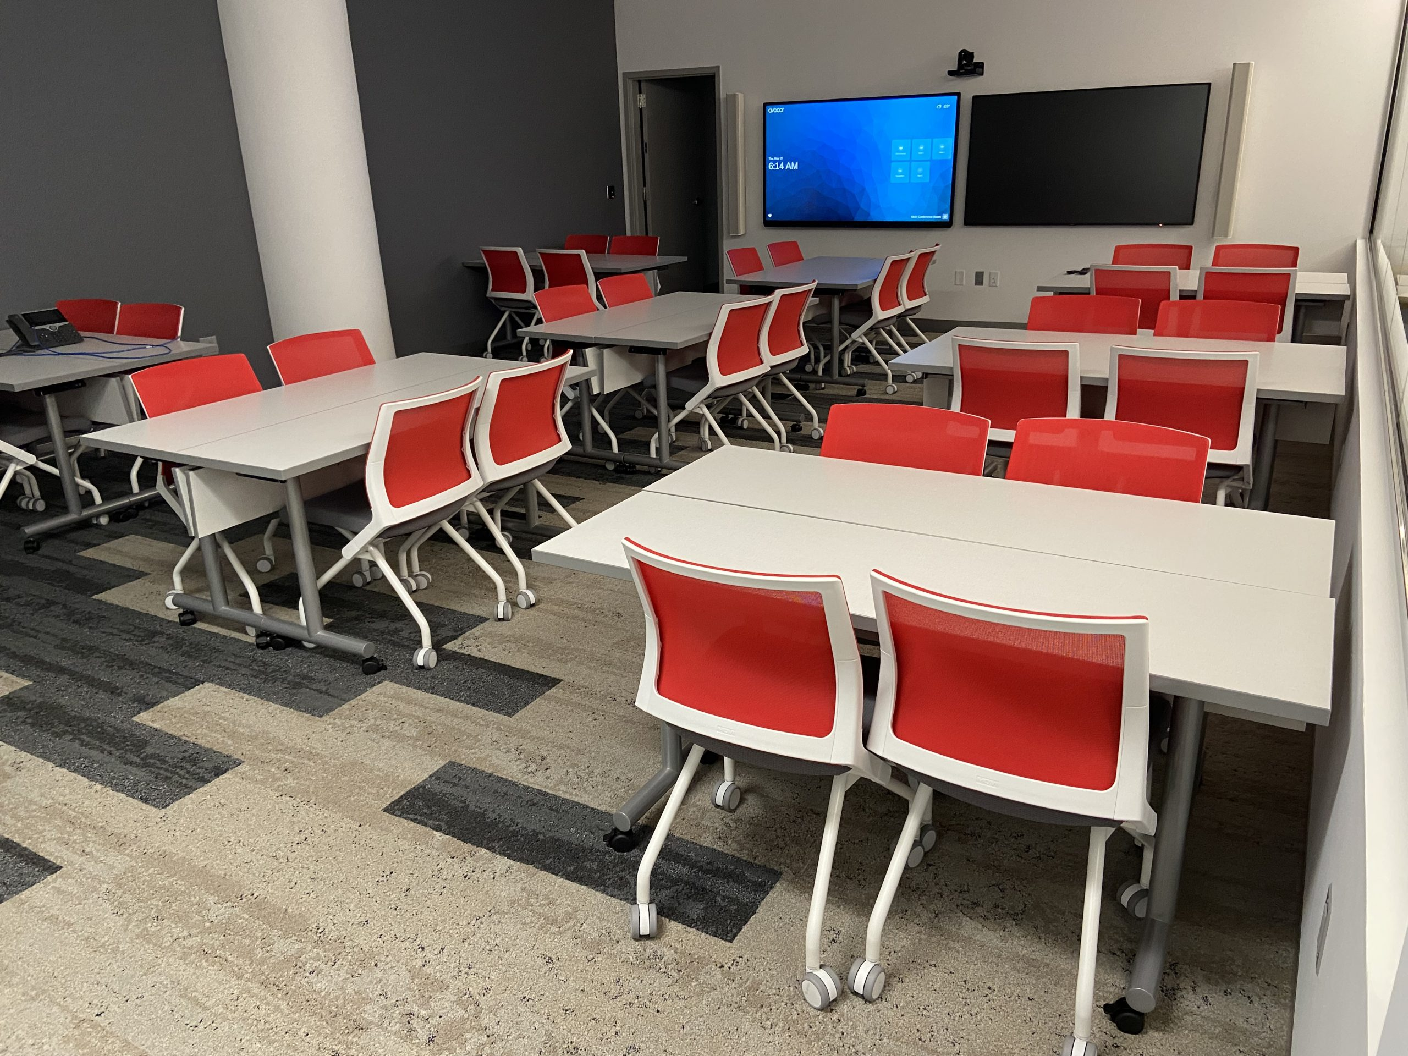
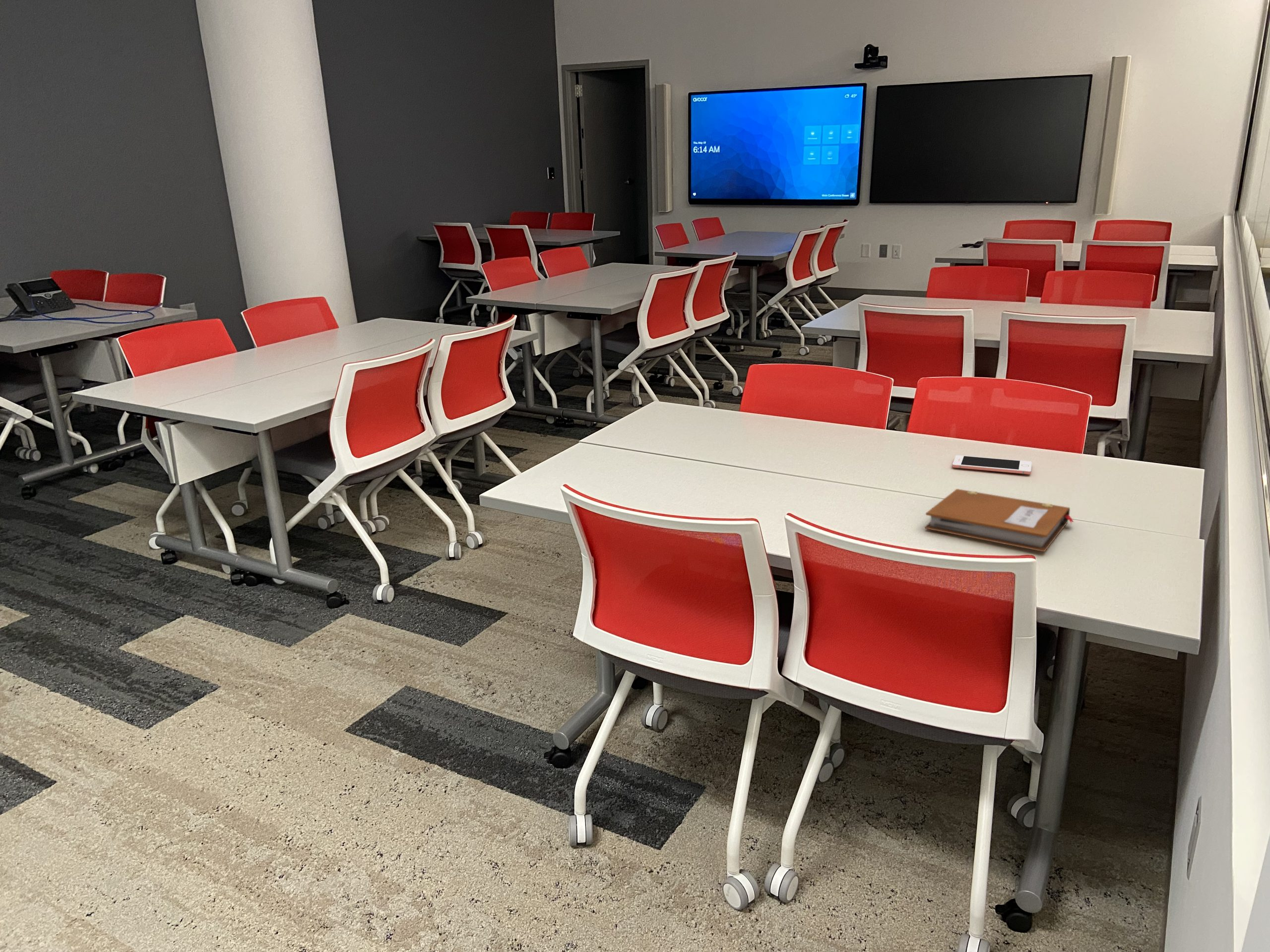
+ cell phone [952,455,1032,475]
+ notebook [924,488,1074,552]
